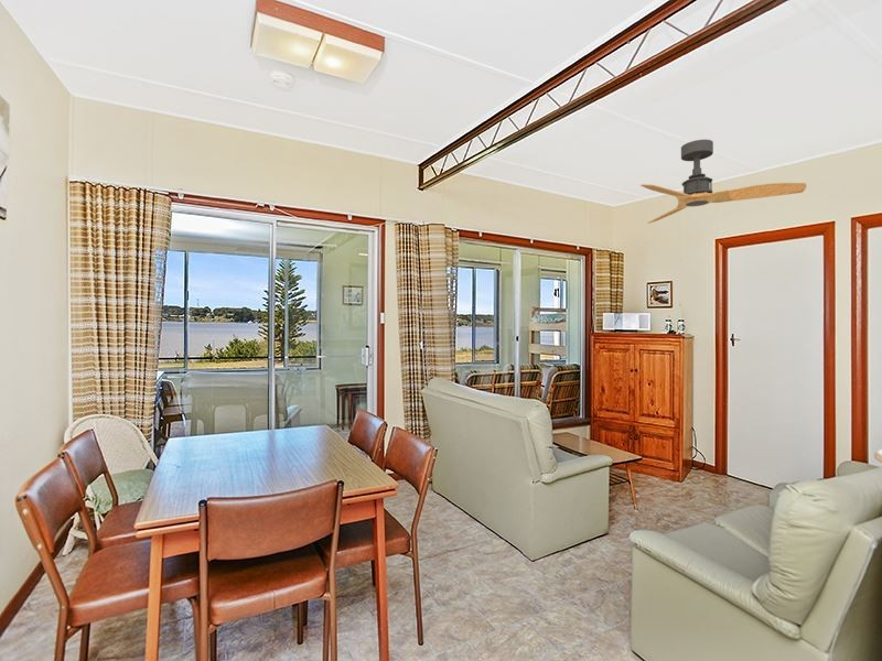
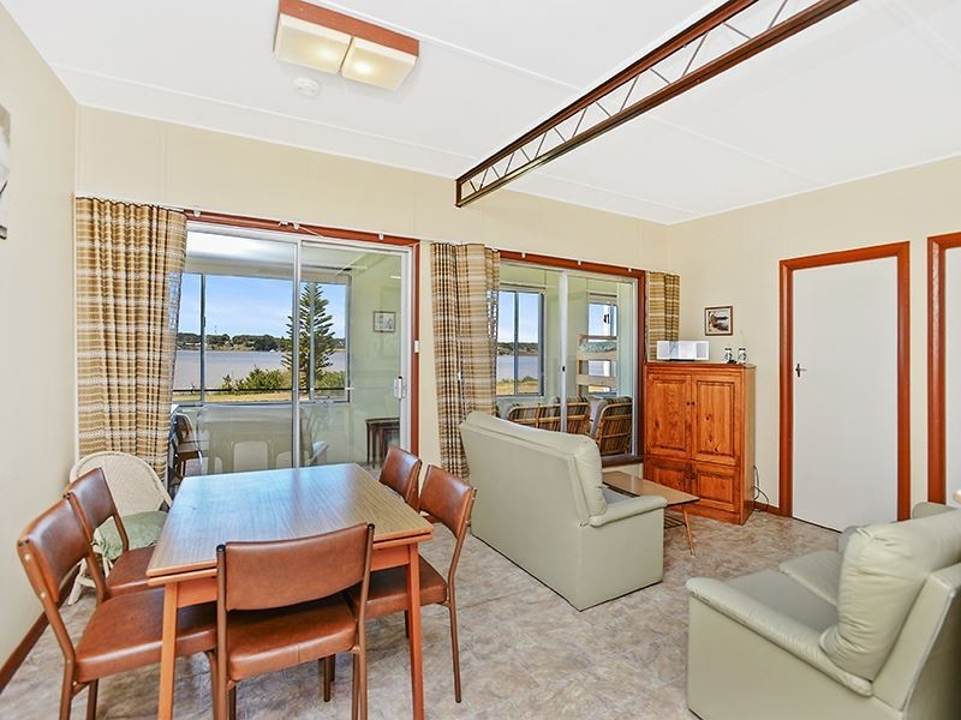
- ceiling fan [639,139,807,225]
